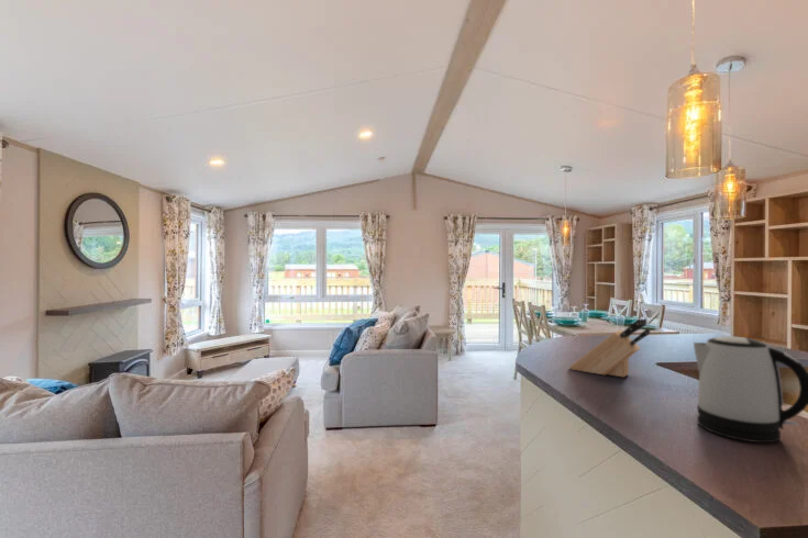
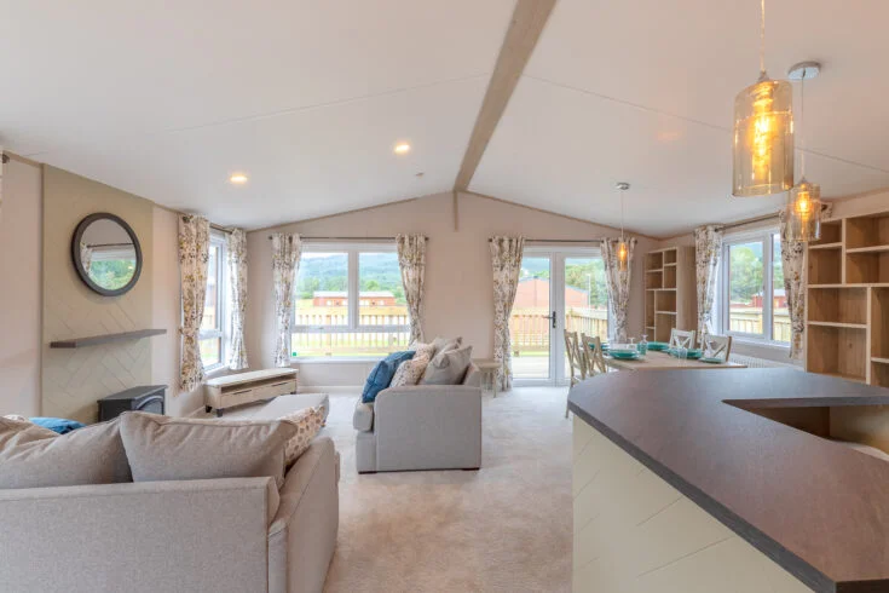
- knife block [568,317,652,379]
- kettle [693,335,808,444]
